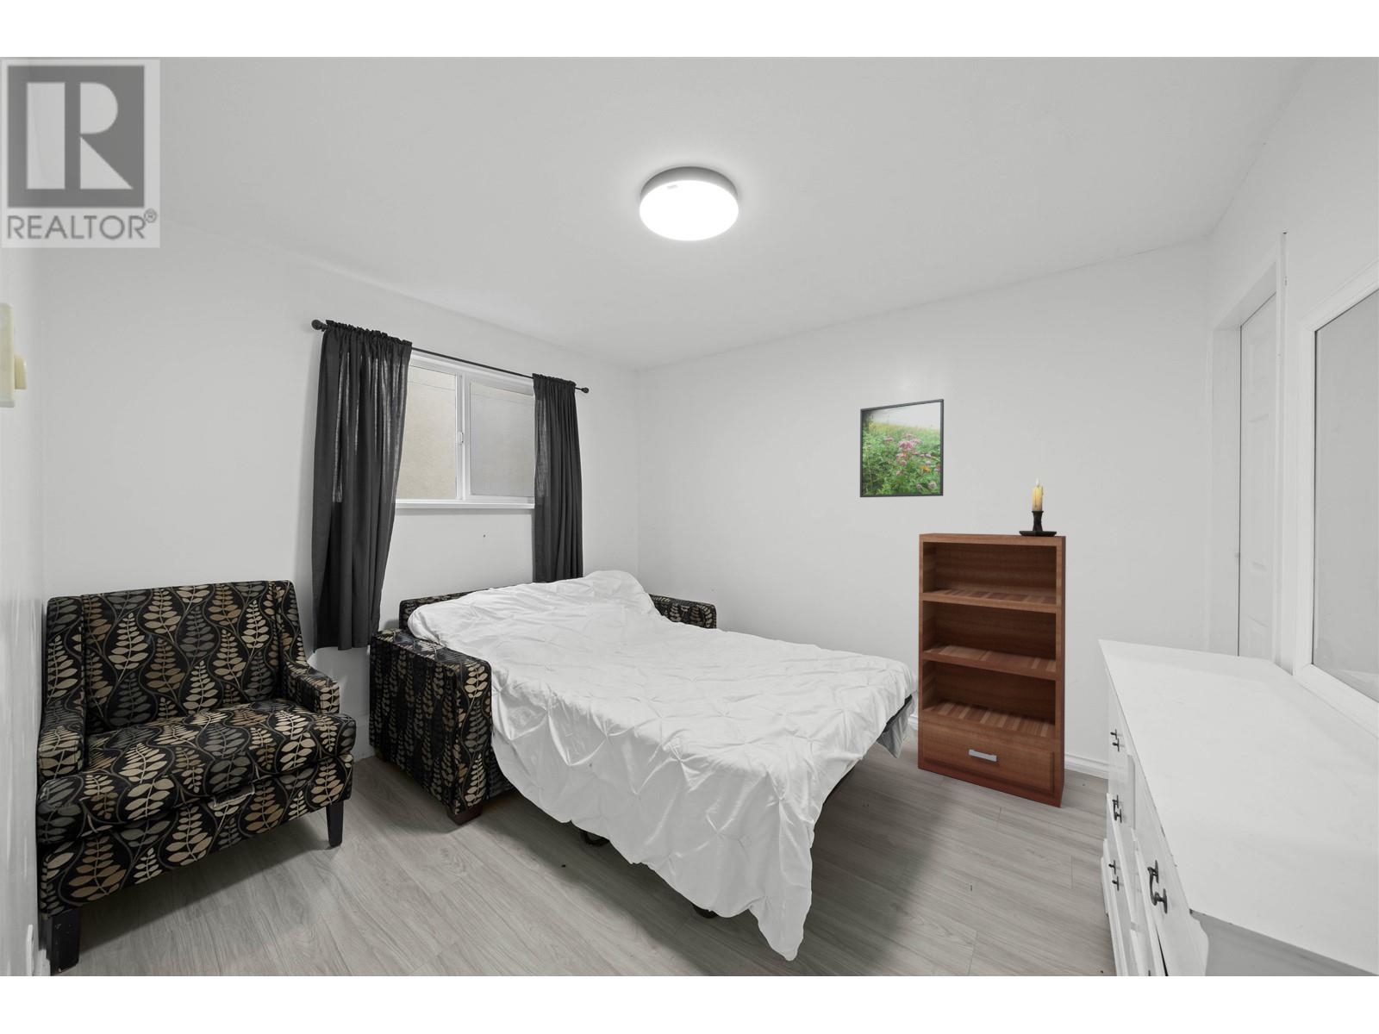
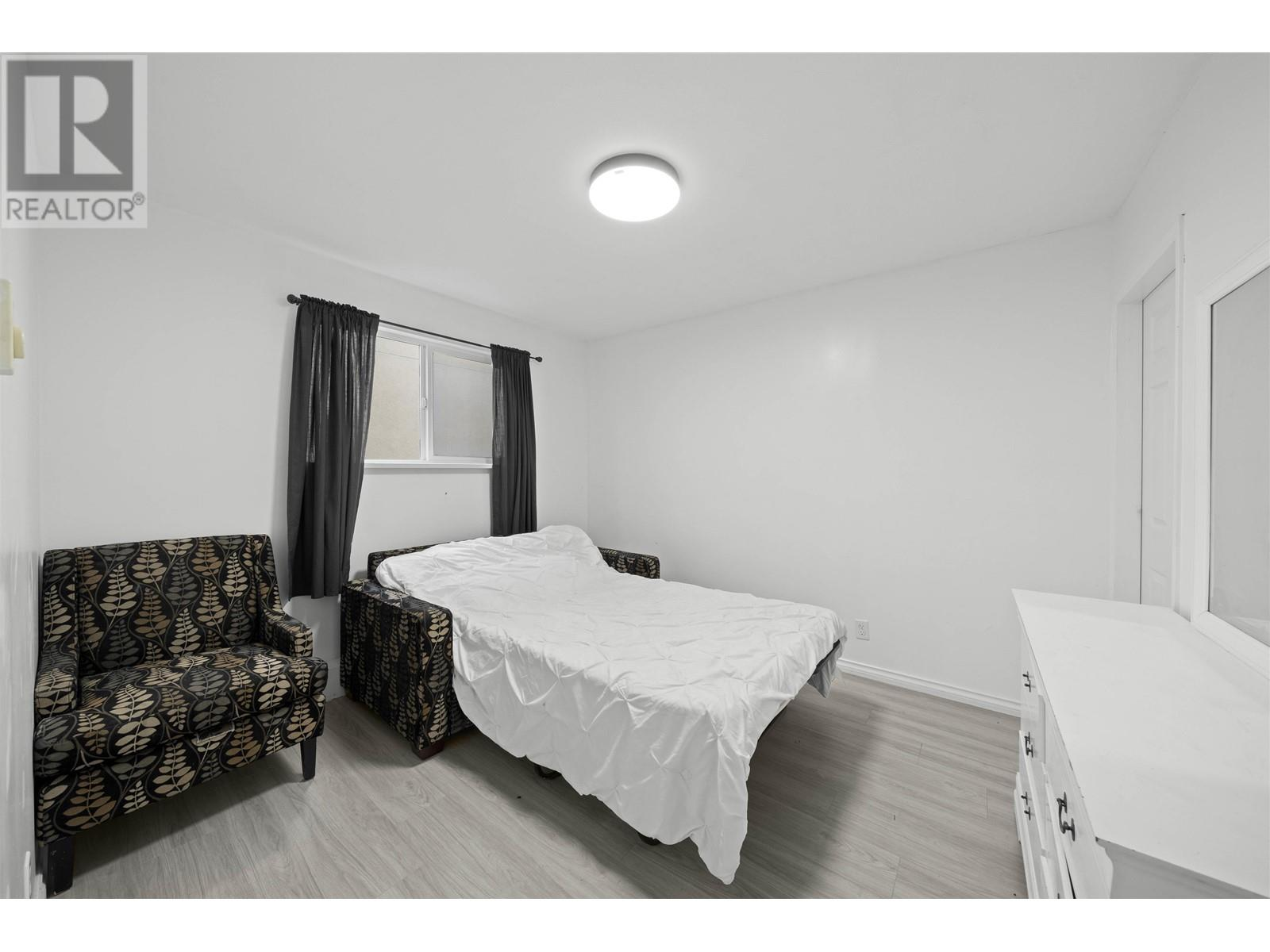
- bookshelf [918,532,1067,808]
- candle holder [1017,478,1058,537]
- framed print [859,399,945,499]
